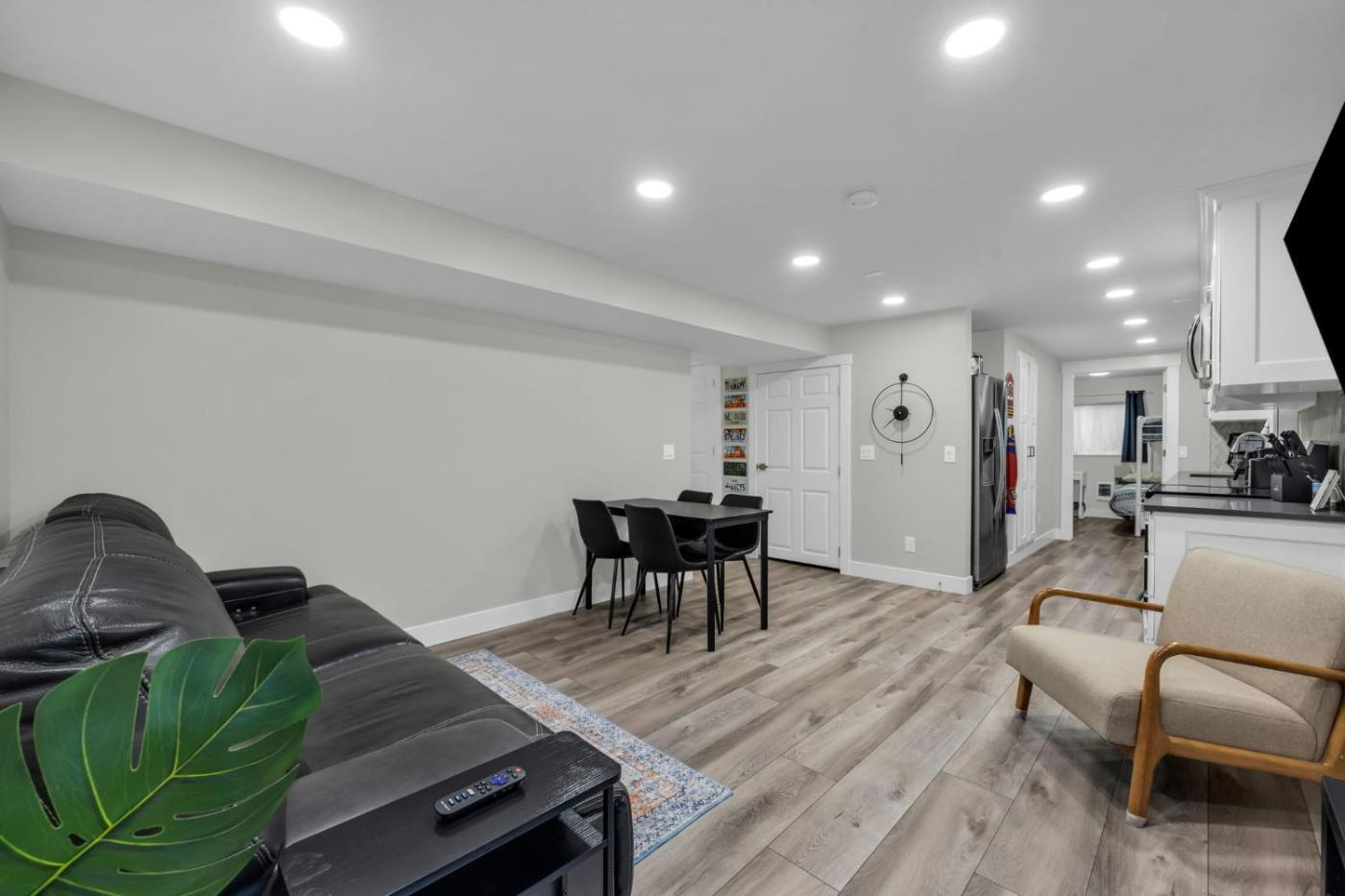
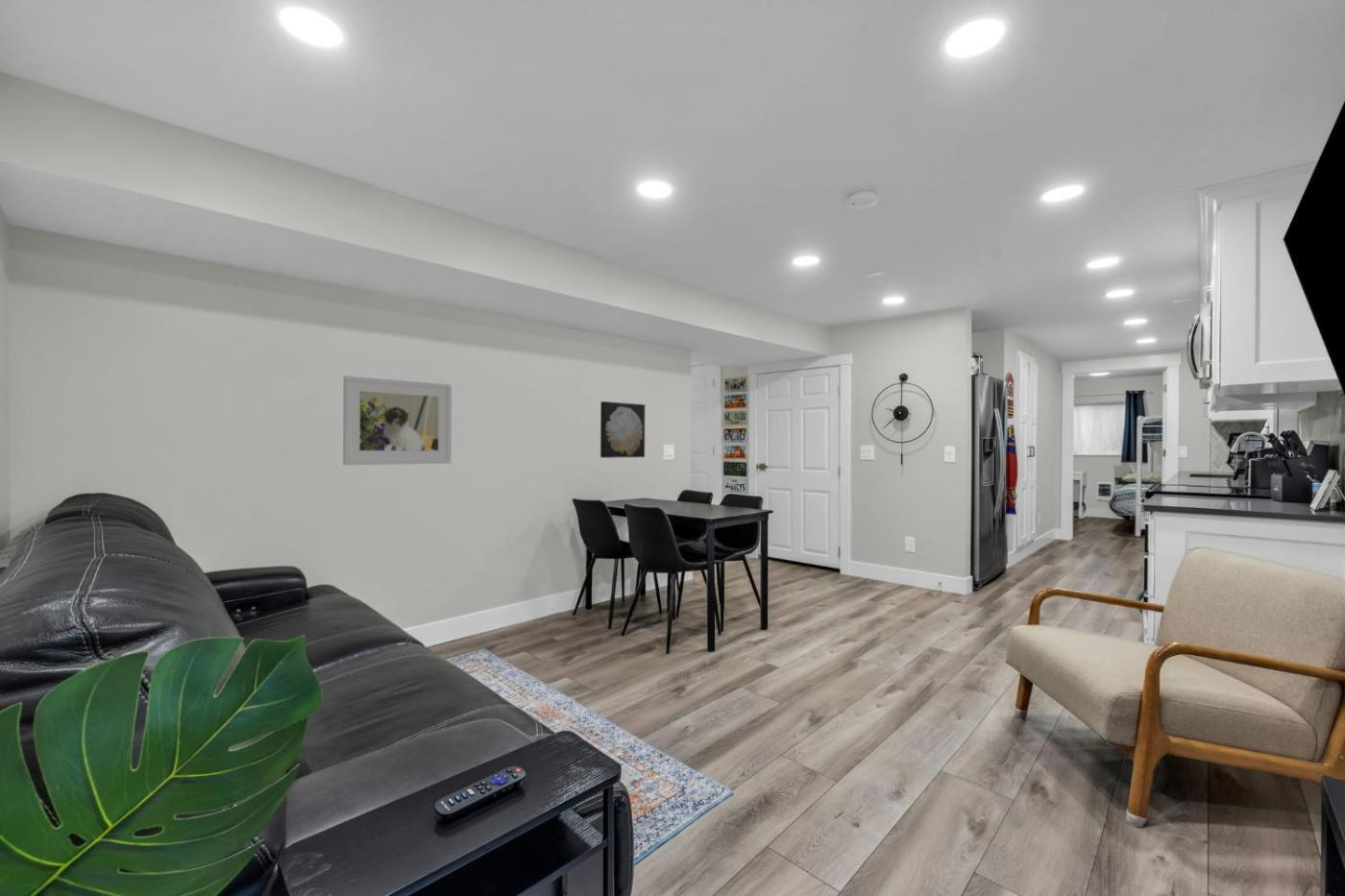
+ wall art [599,400,646,459]
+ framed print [342,375,452,466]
